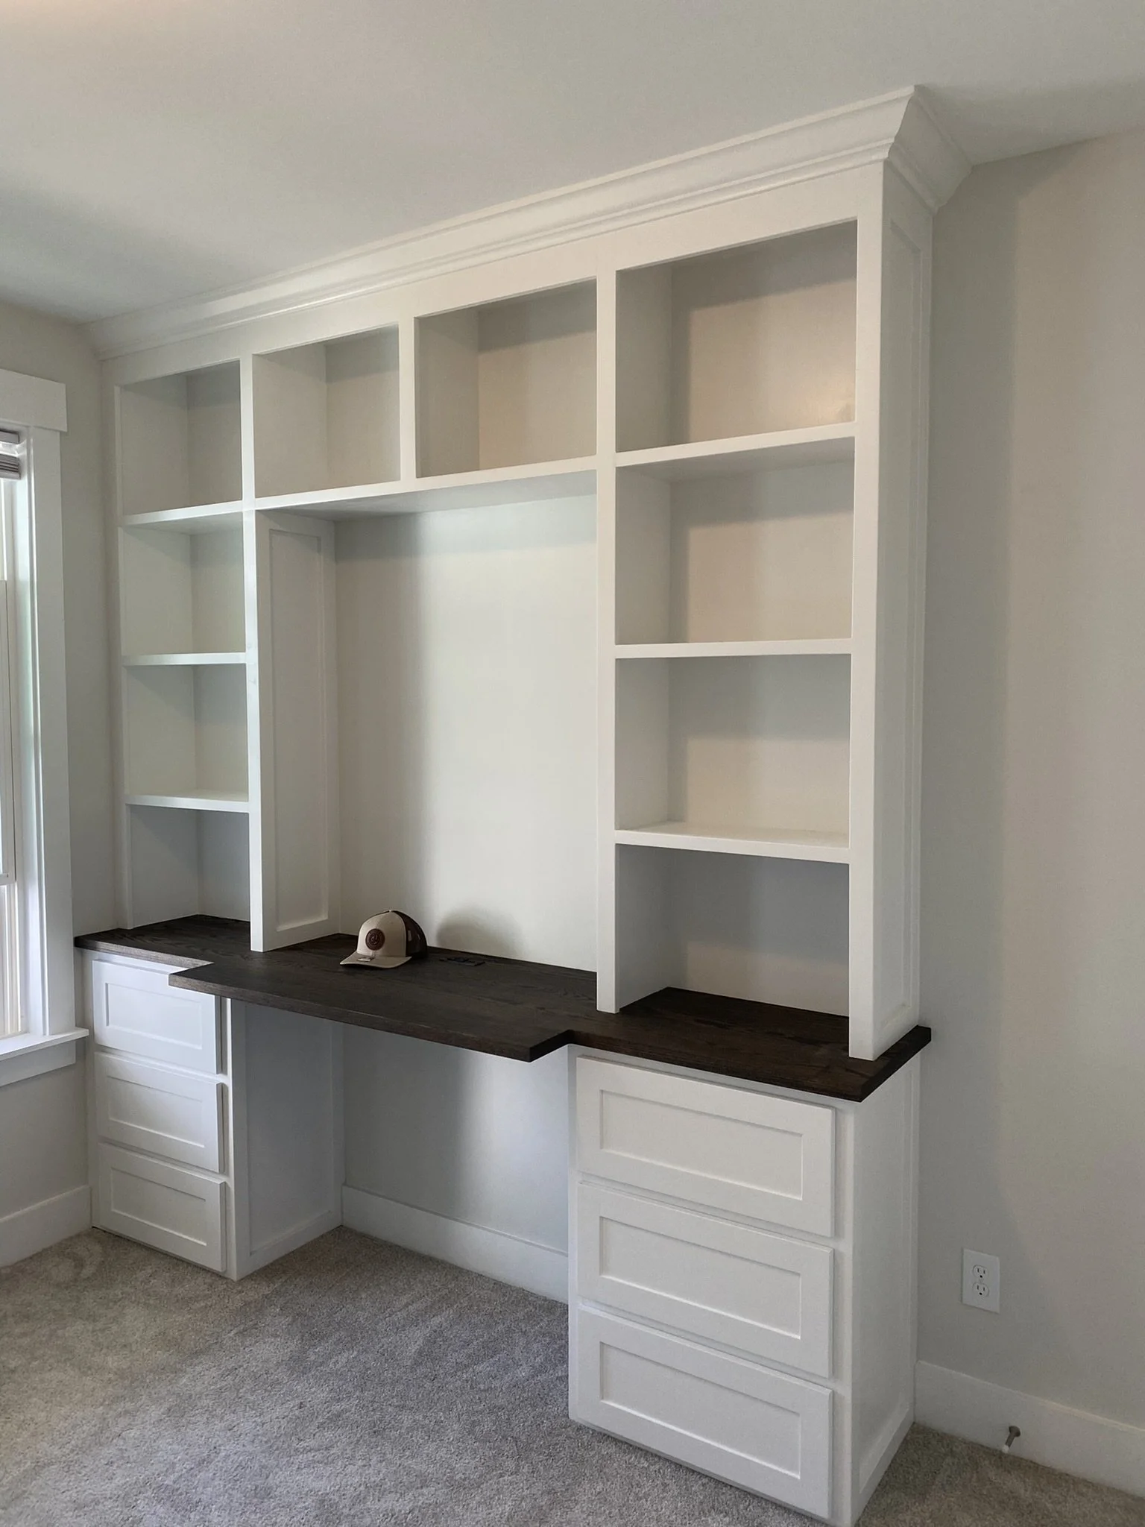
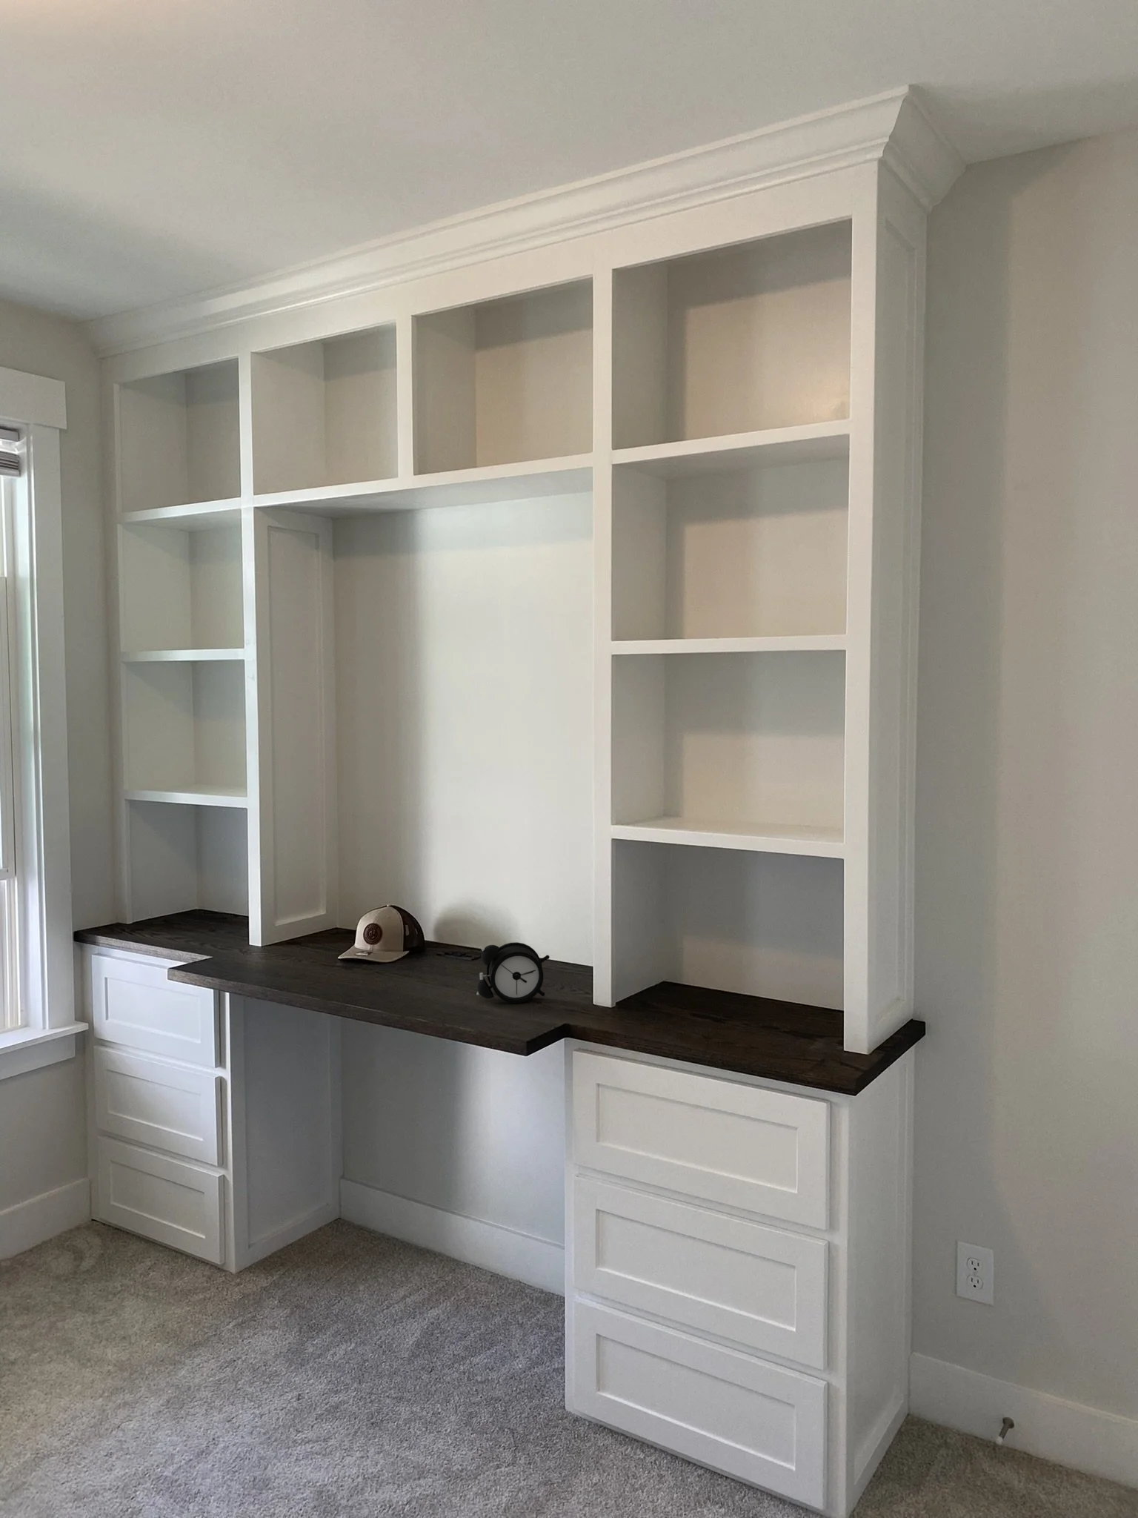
+ alarm clock [476,942,551,1004]
